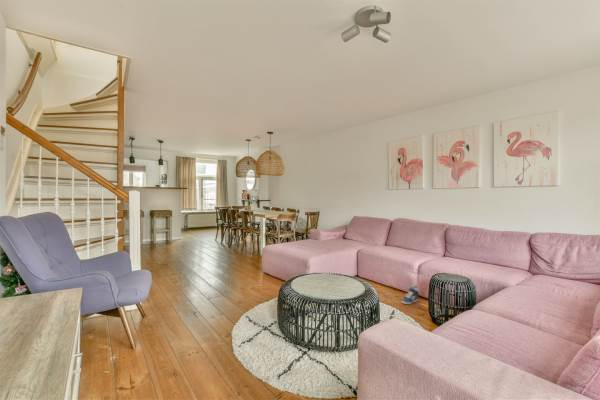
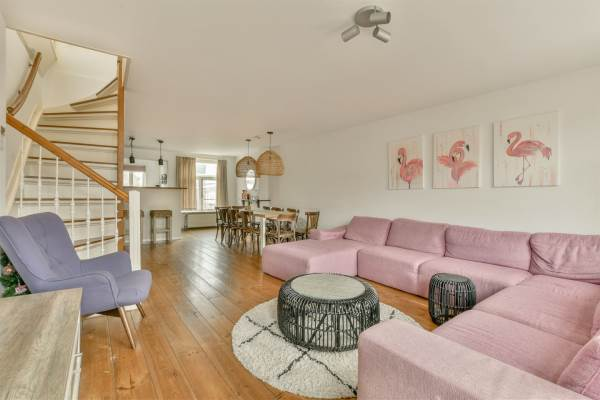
- sneaker [401,284,420,305]
